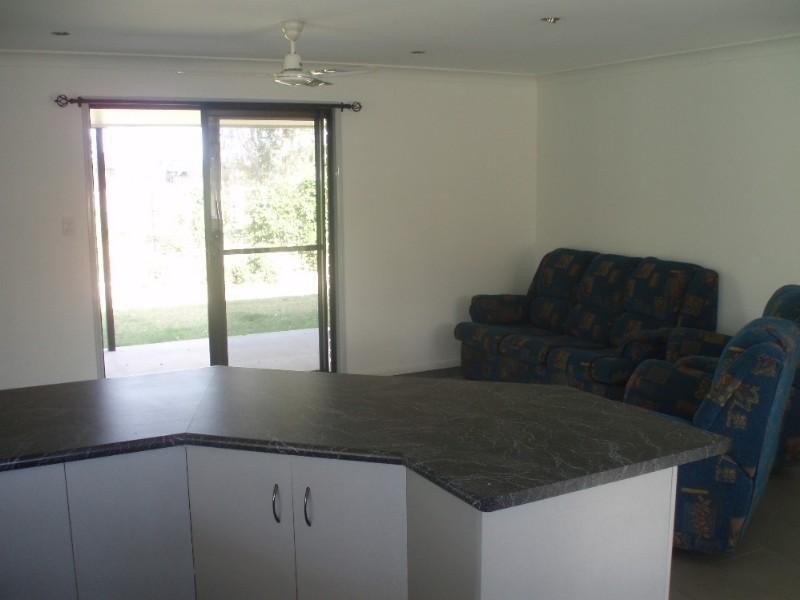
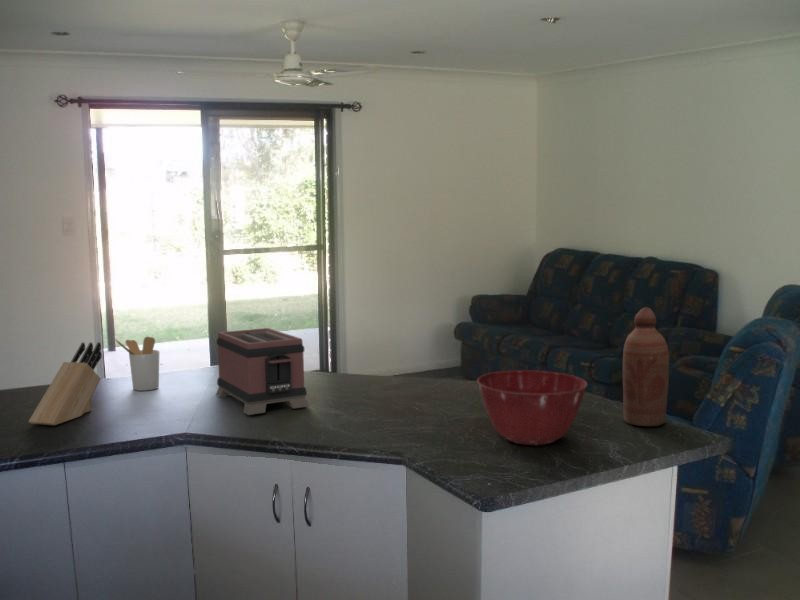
+ knife block [28,341,103,426]
+ toaster [215,327,310,416]
+ utensil holder [114,336,160,392]
+ mixing bowl [476,369,589,446]
+ bottle [622,307,670,427]
